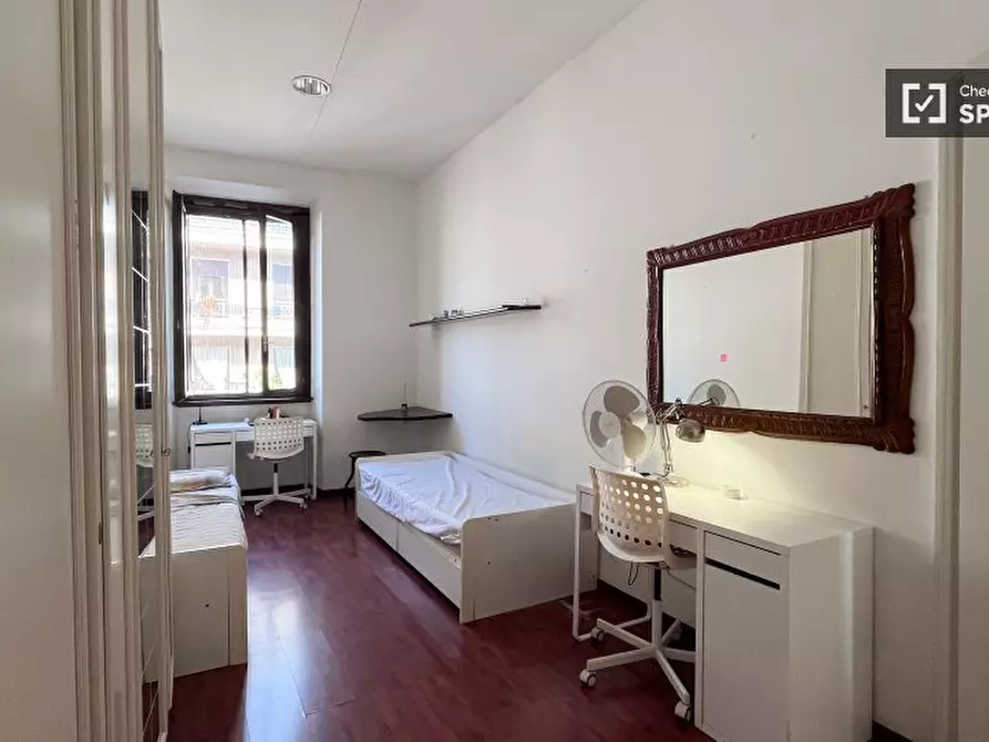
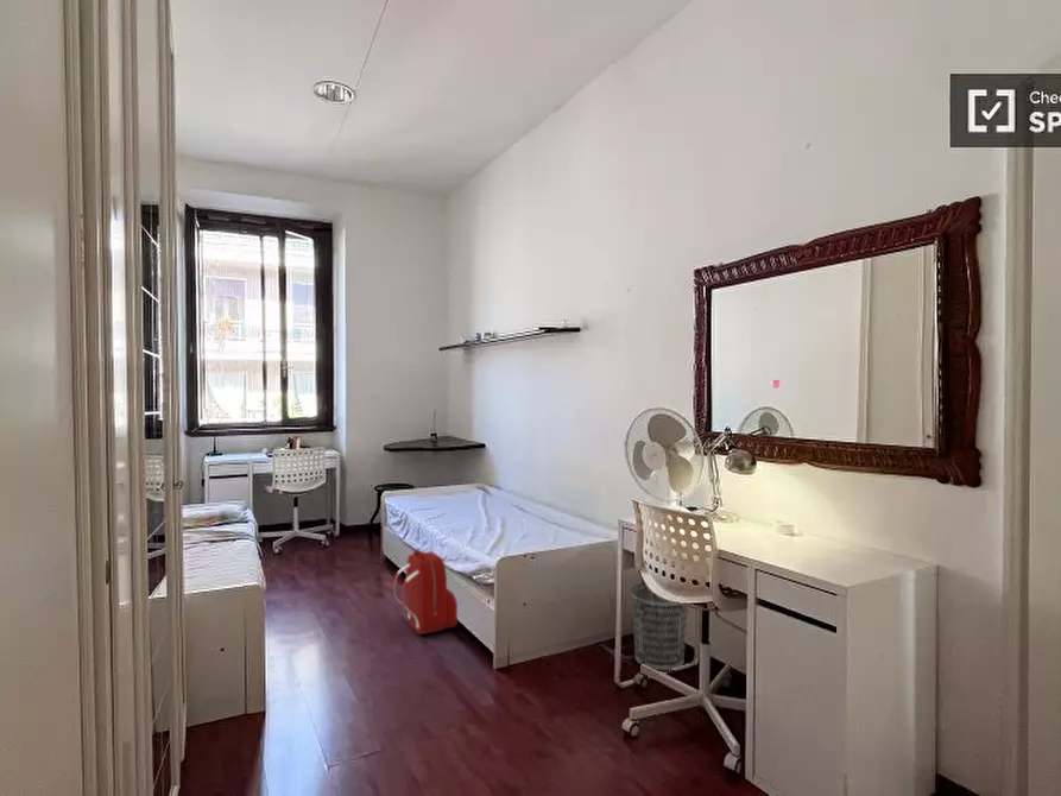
+ wastebasket [631,582,688,672]
+ backpack [392,549,459,637]
